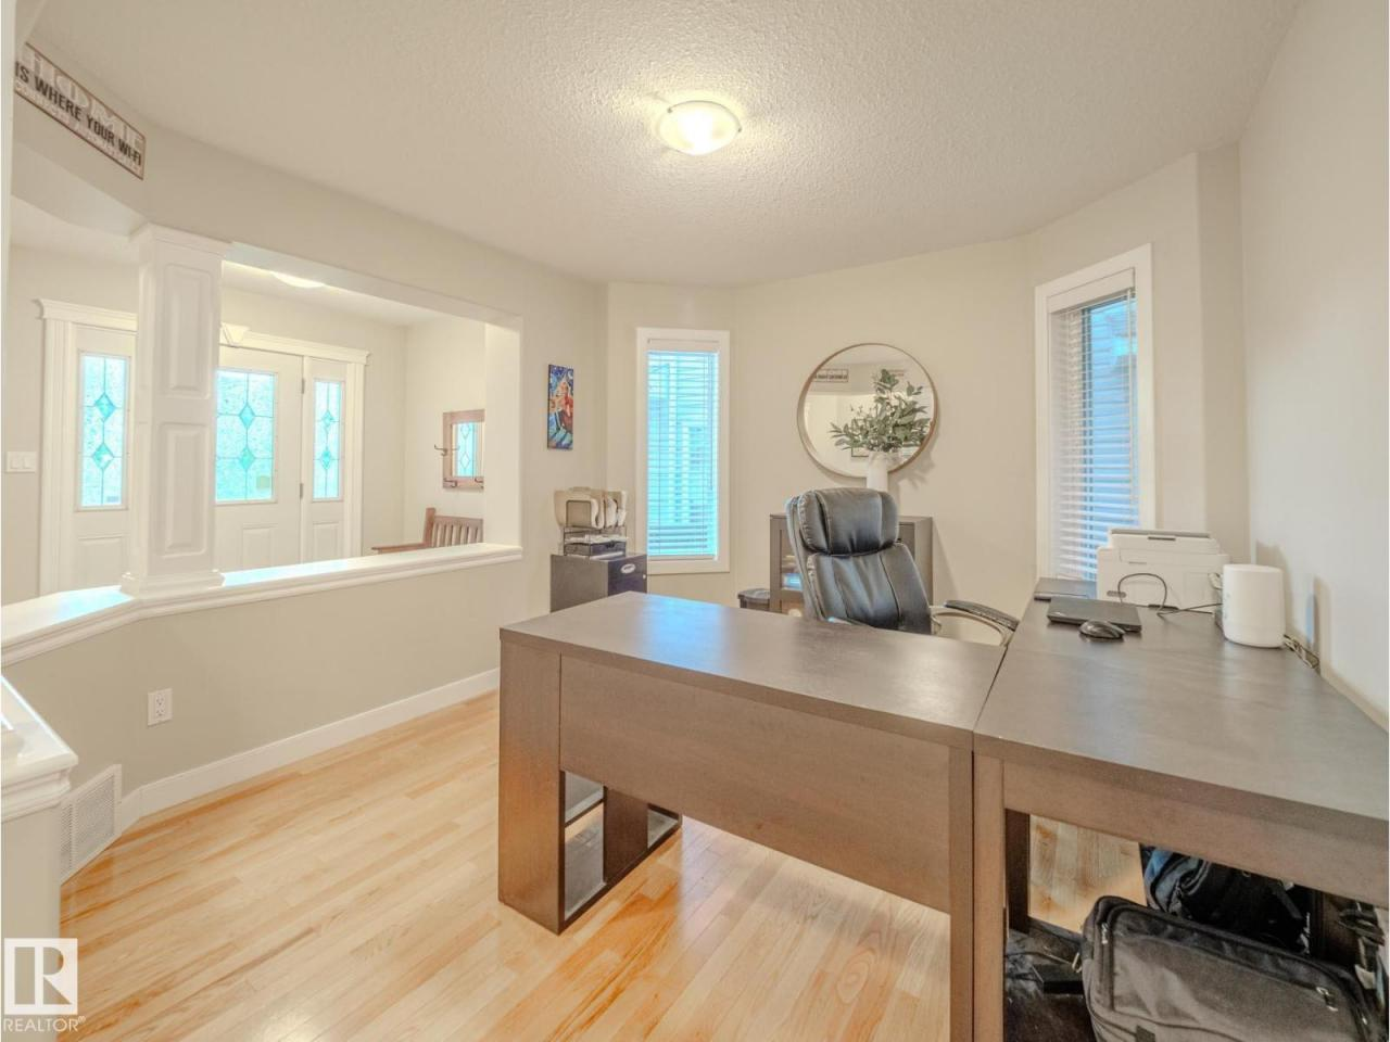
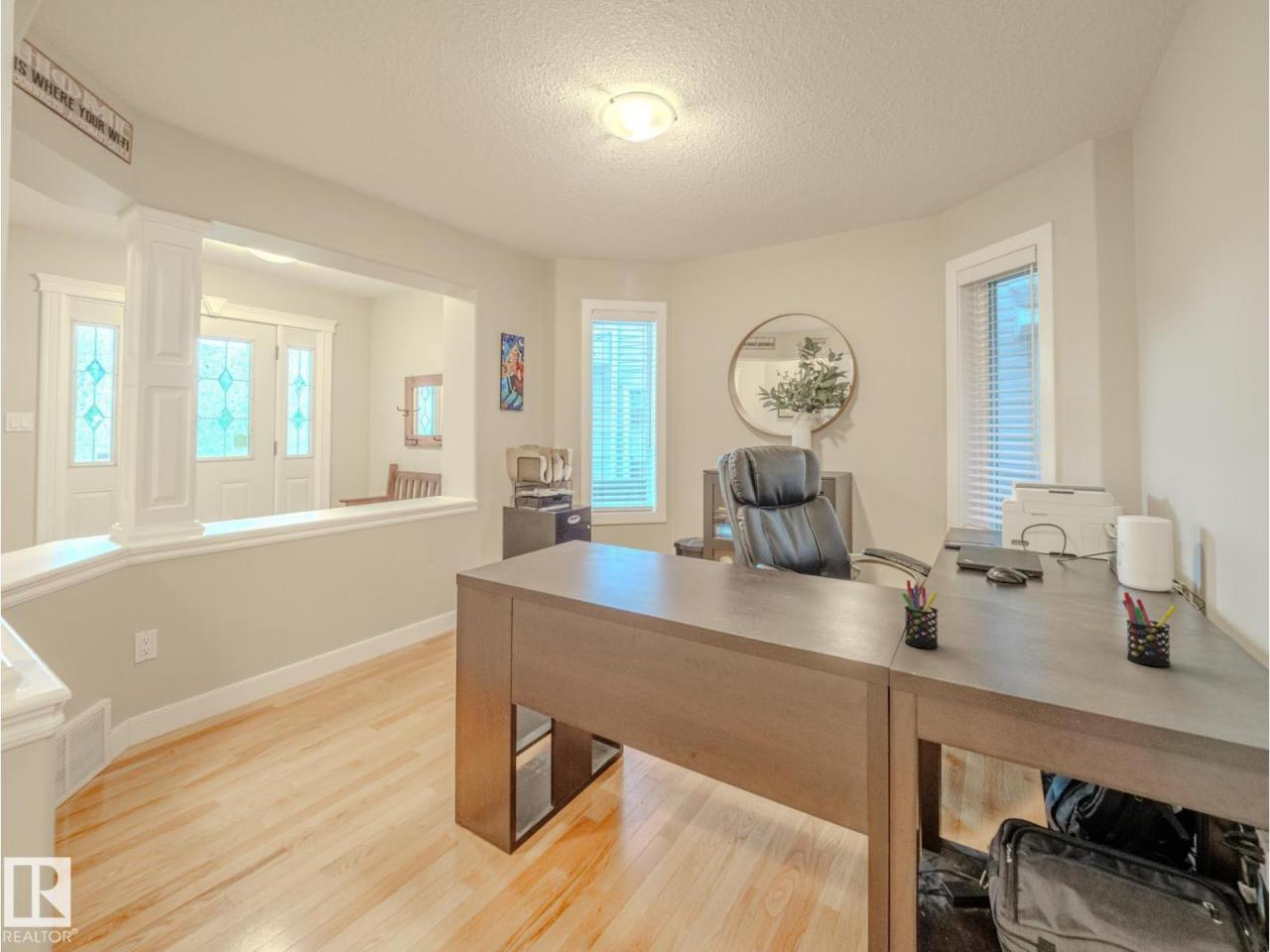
+ pen holder [901,579,940,650]
+ pen holder [1121,591,1178,667]
